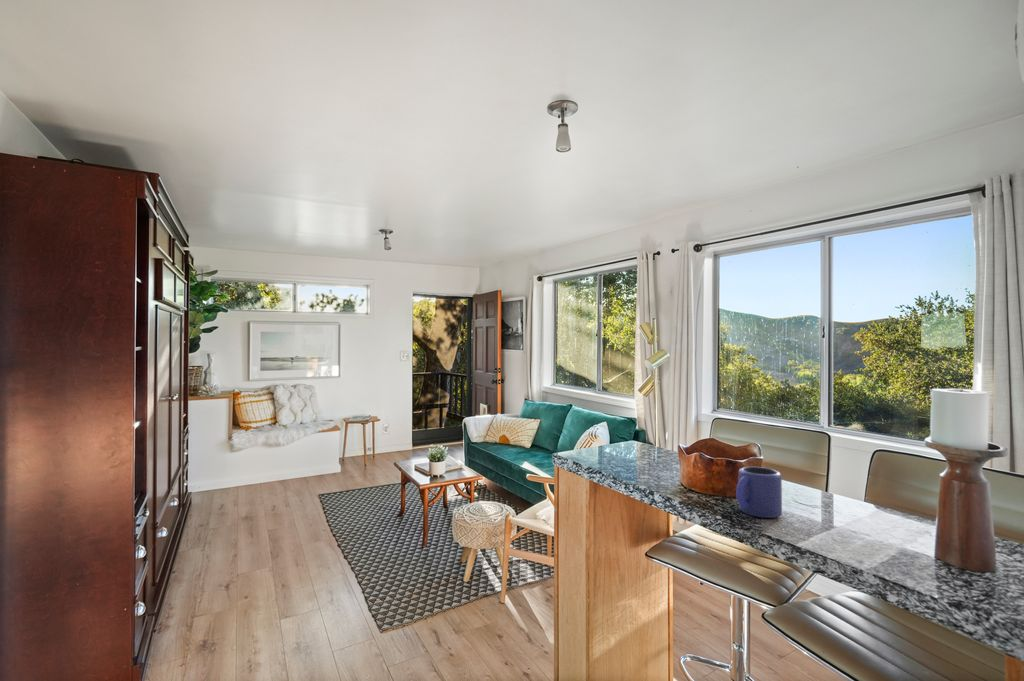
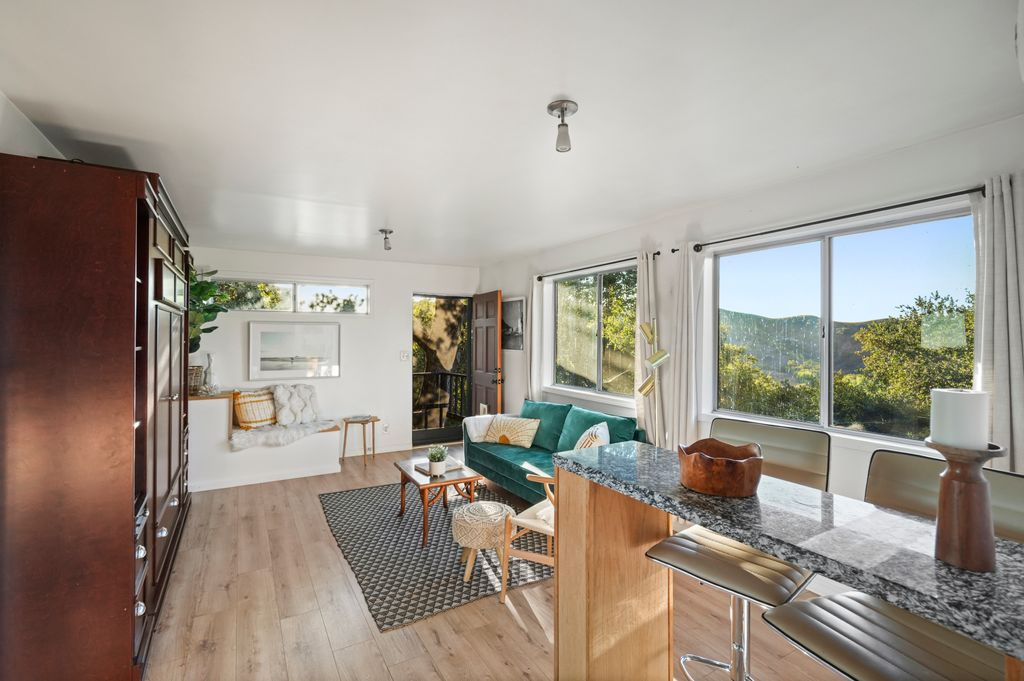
- mug [735,466,783,519]
